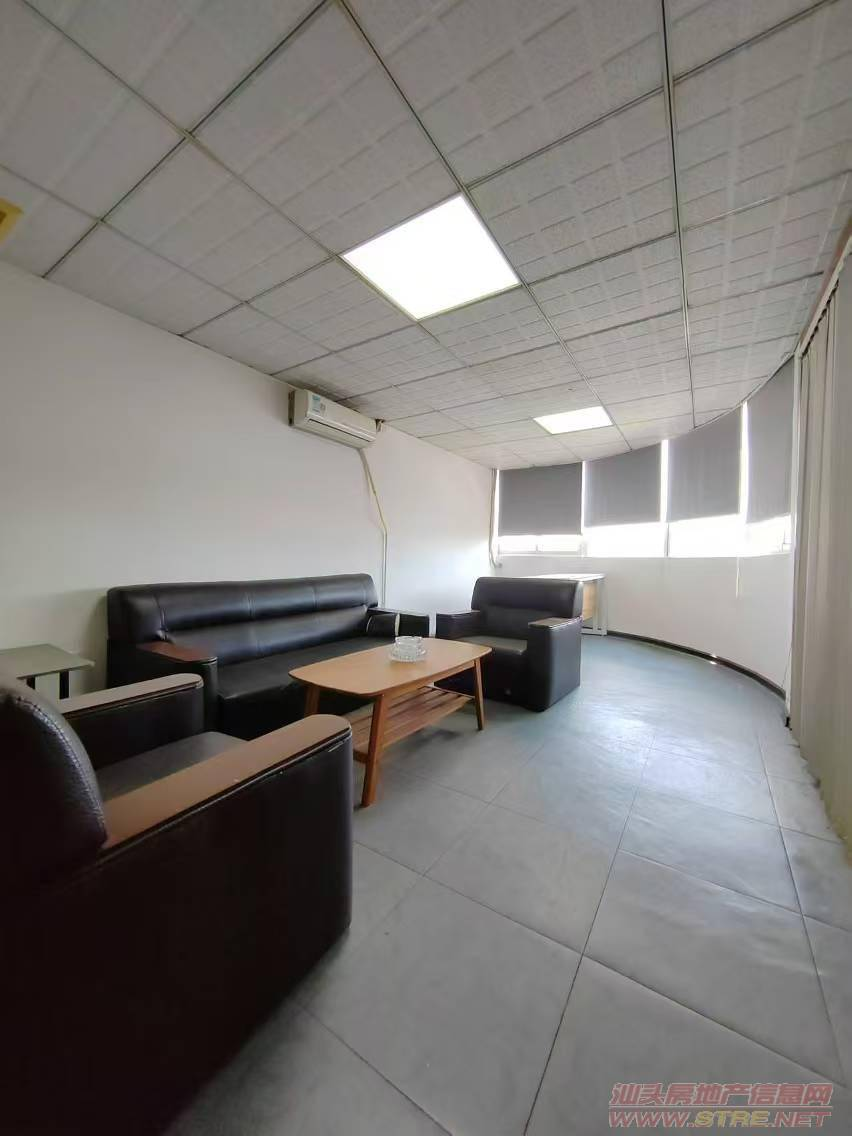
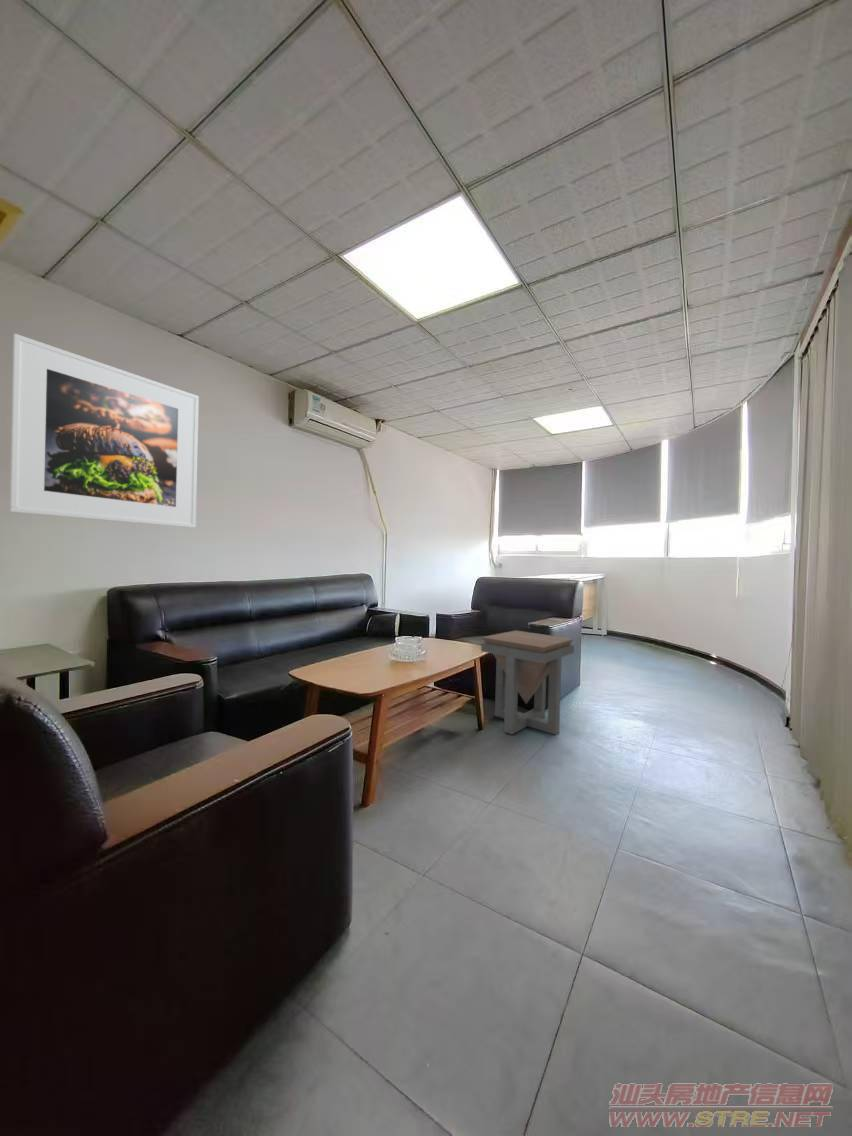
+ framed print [8,333,200,529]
+ side table [480,629,575,736]
